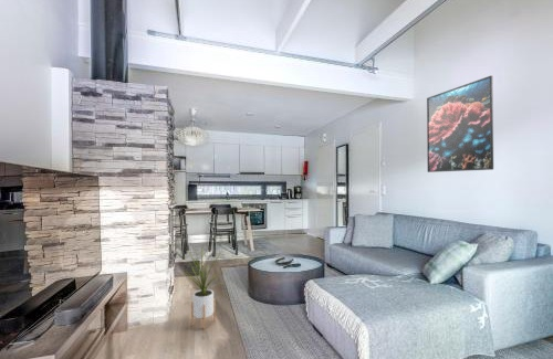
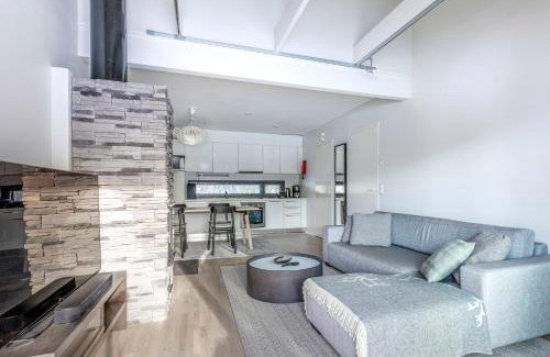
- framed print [426,74,494,173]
- house plant [181,244,225,330]
